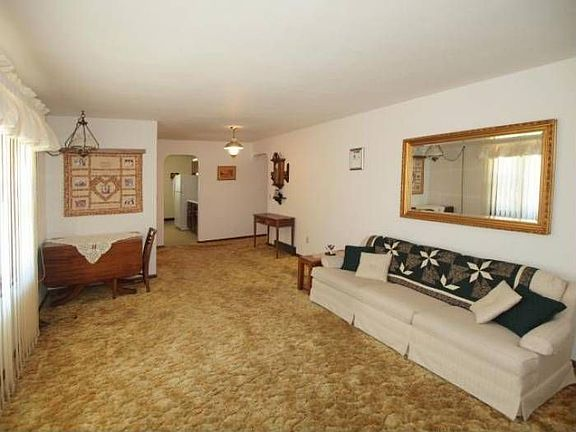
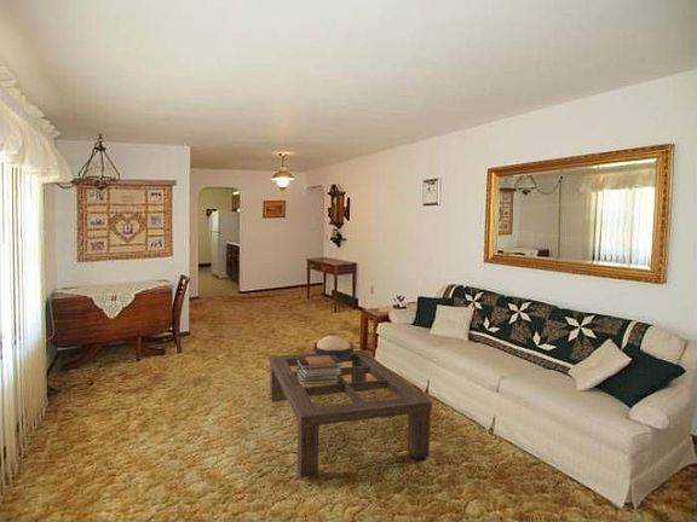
+ book stack [296,355,342,385]
+ decorative bowl [312,335,356,360]
+ coffee table [269,349,433,478]
